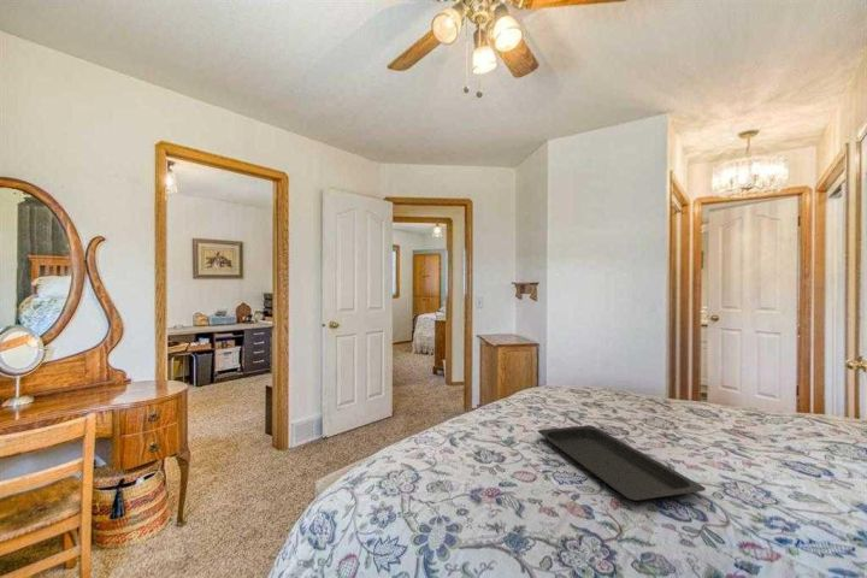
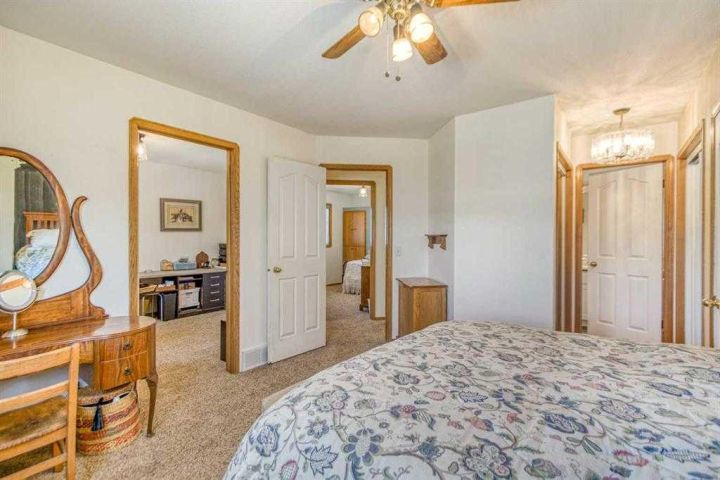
- serving tray [537,424,707,502]
